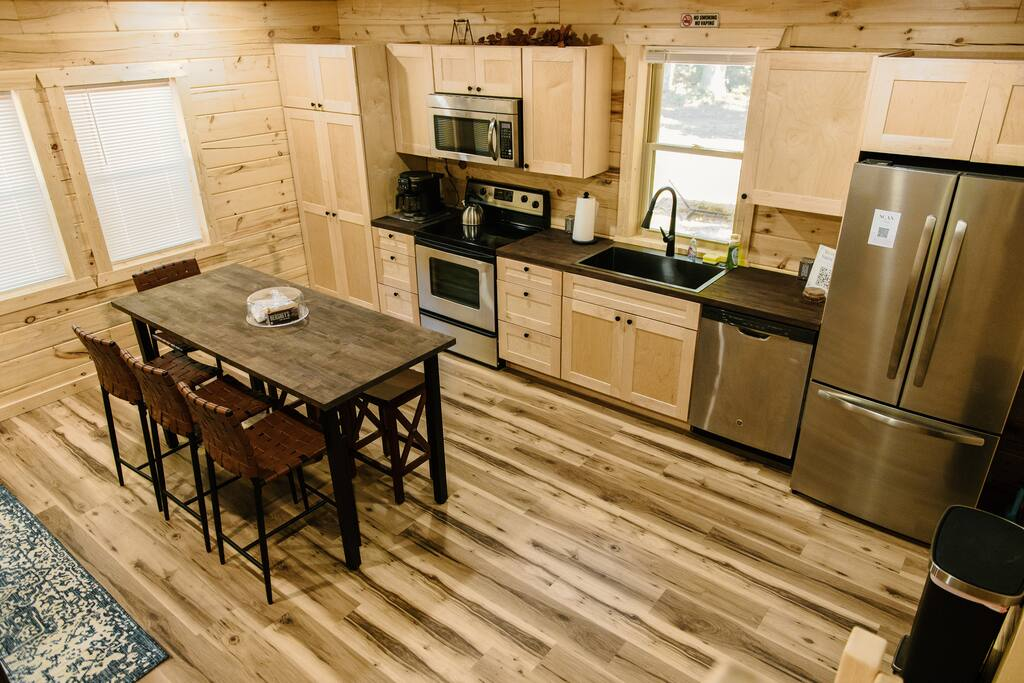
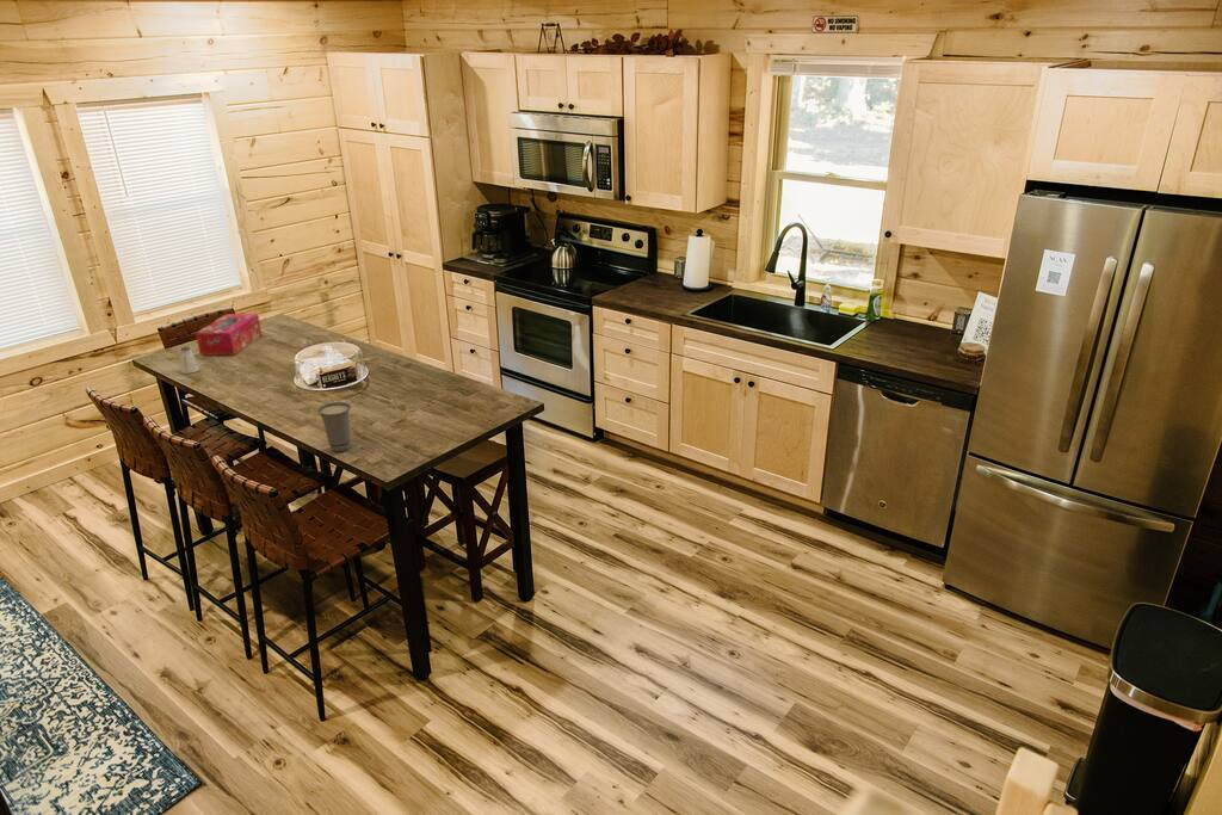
+ cup [316,401,352,453]
+ saltshaker [179,346,200,375]
+ tissue box [195,313,263,356]
